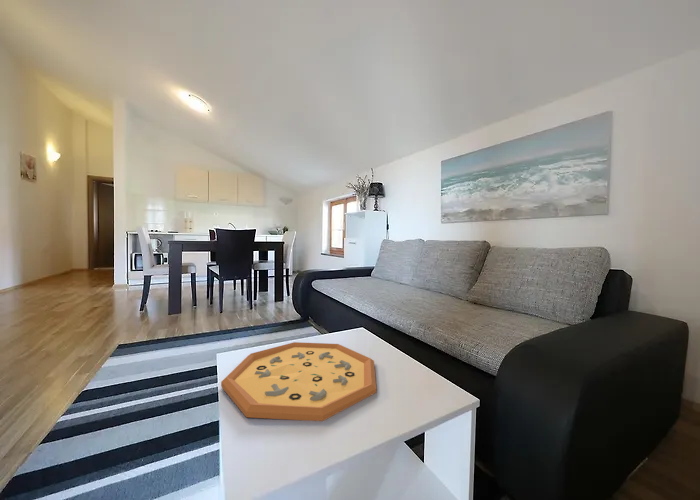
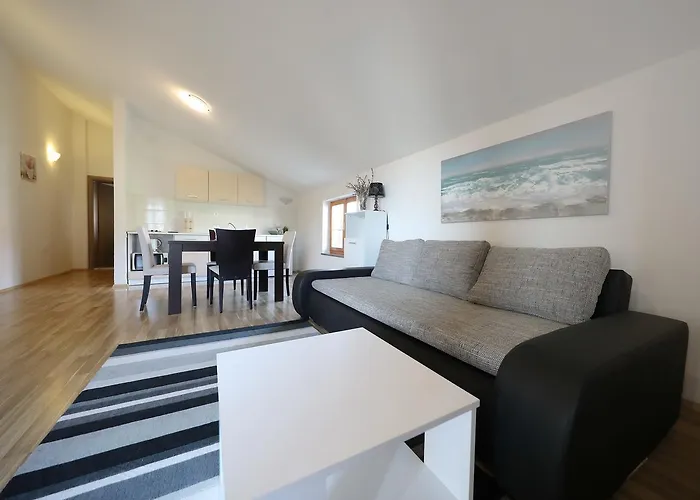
- decorative tray [220,341,377,422]
